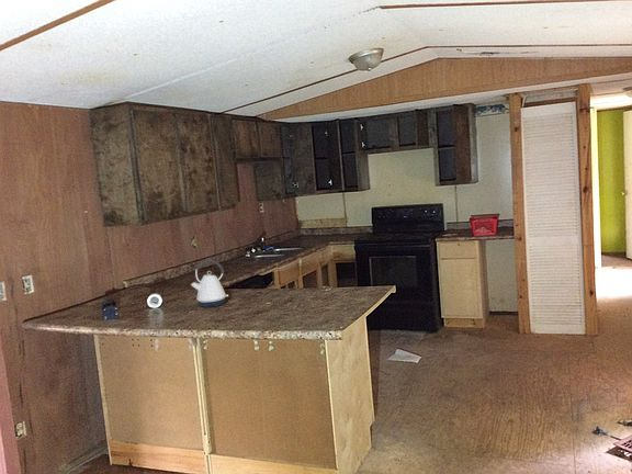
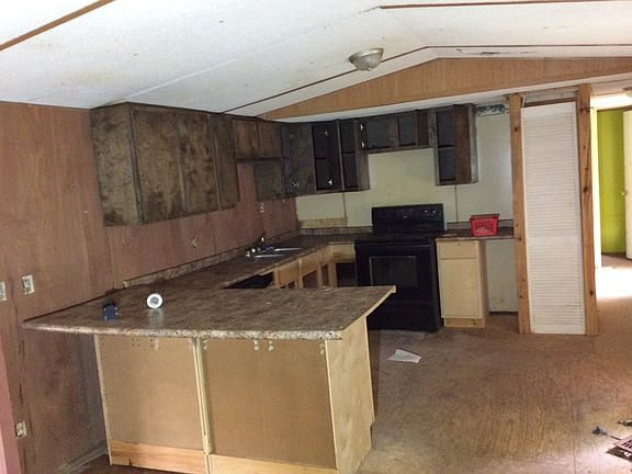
- kettle [190,259,229,308]
